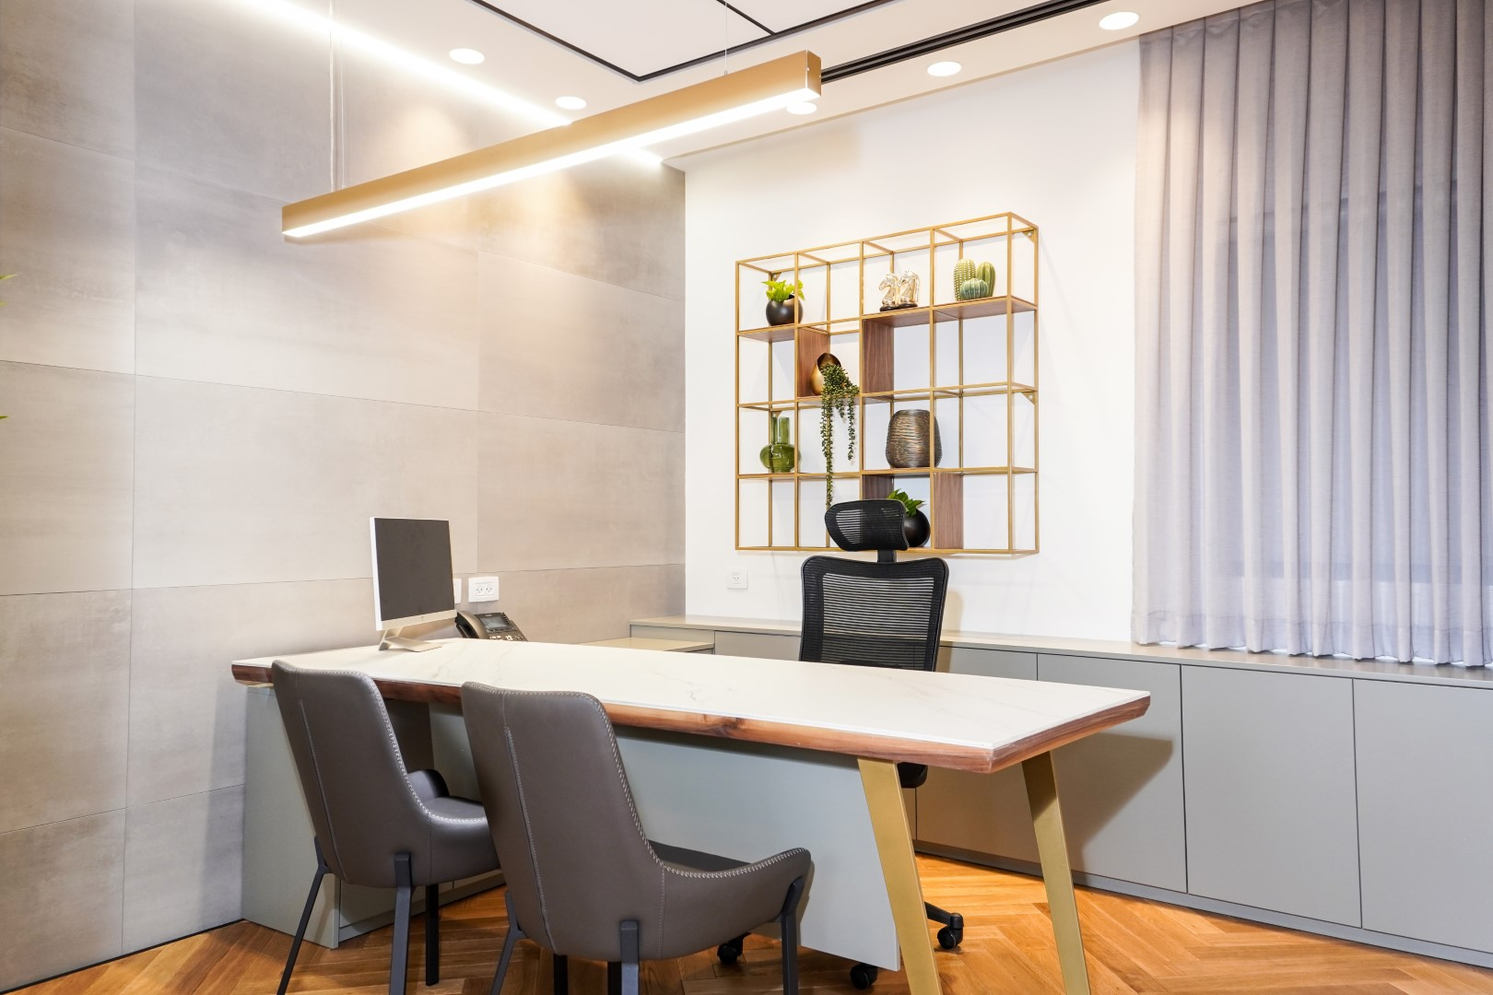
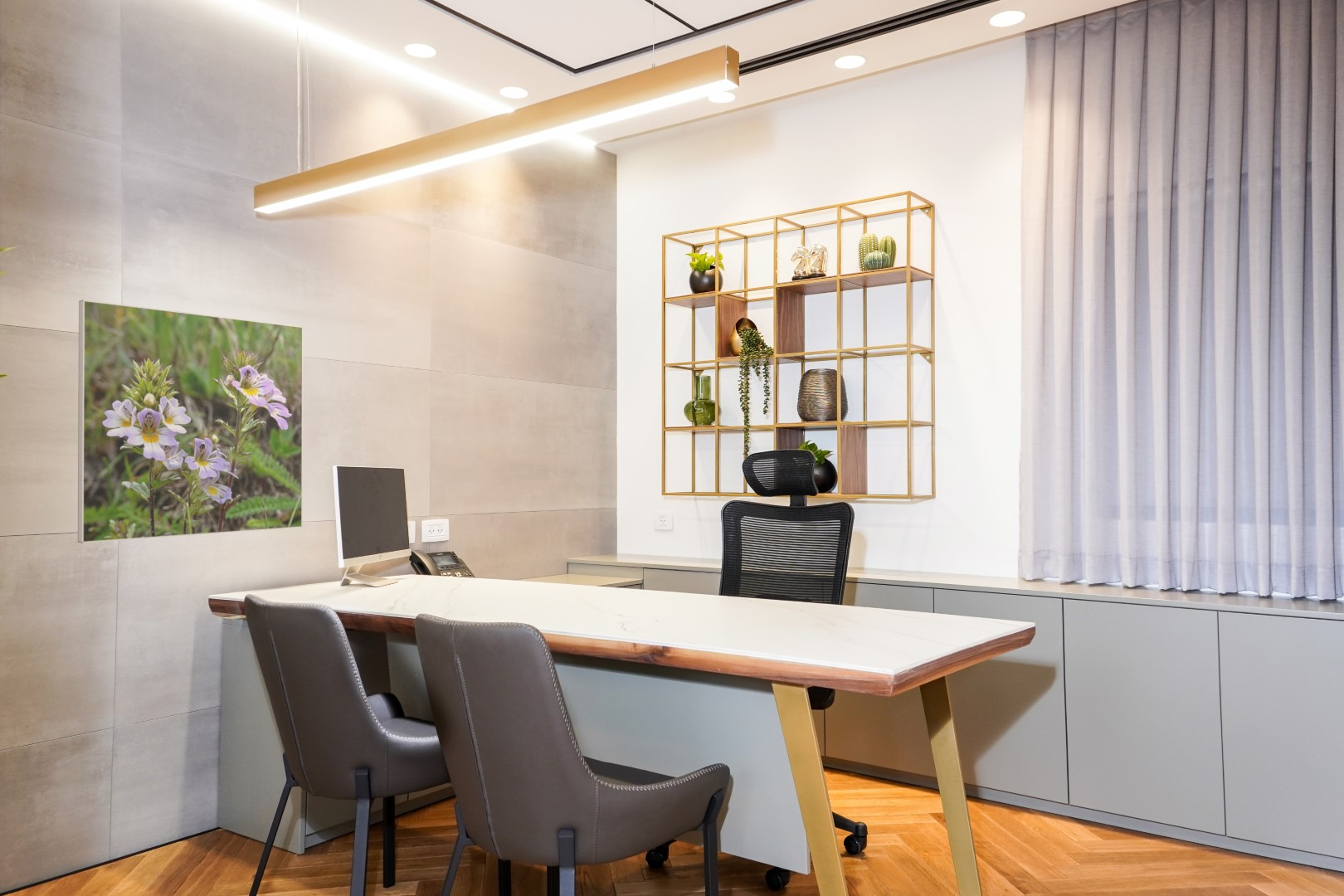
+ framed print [77,299,304,544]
